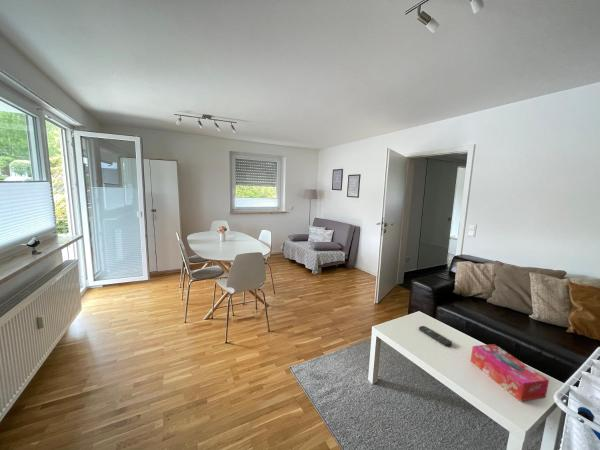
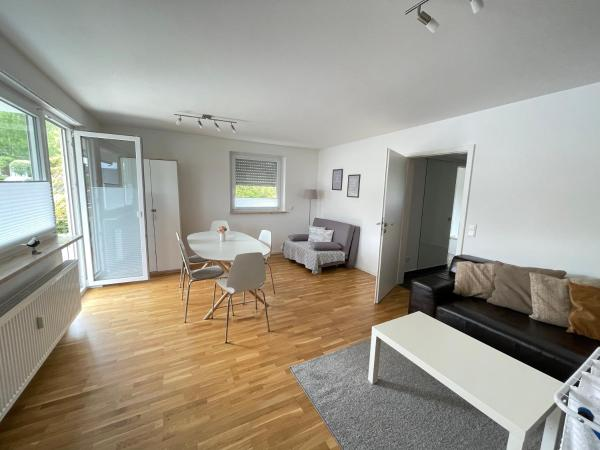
- remote control [418,325,453,347]
- tissue box [470,343,550,402]
